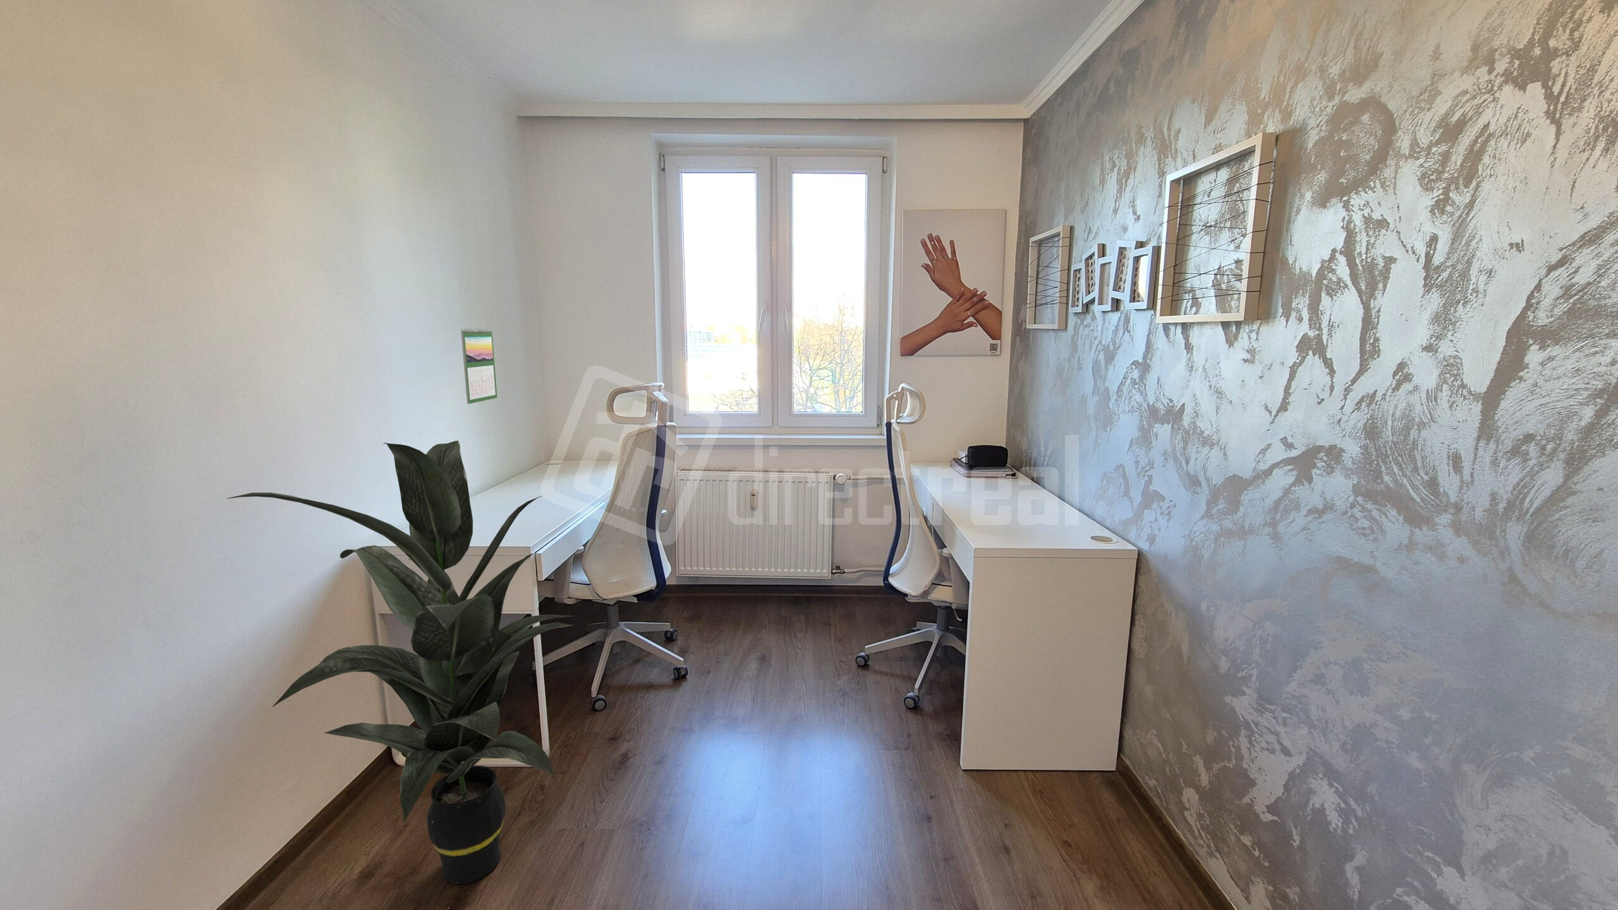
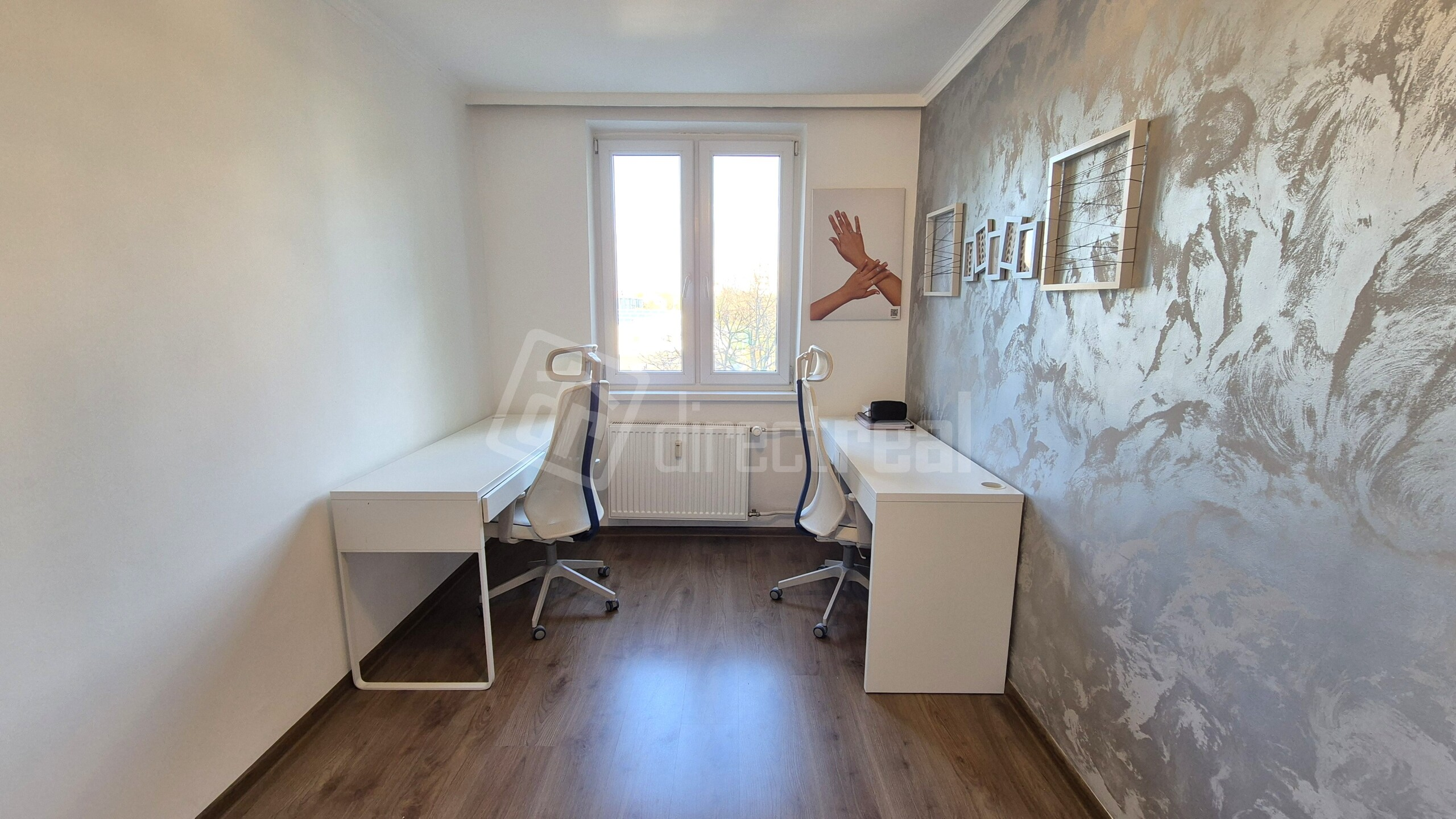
- calendar [461,327,498,404]
- indoor plant [227,440,575,884]
